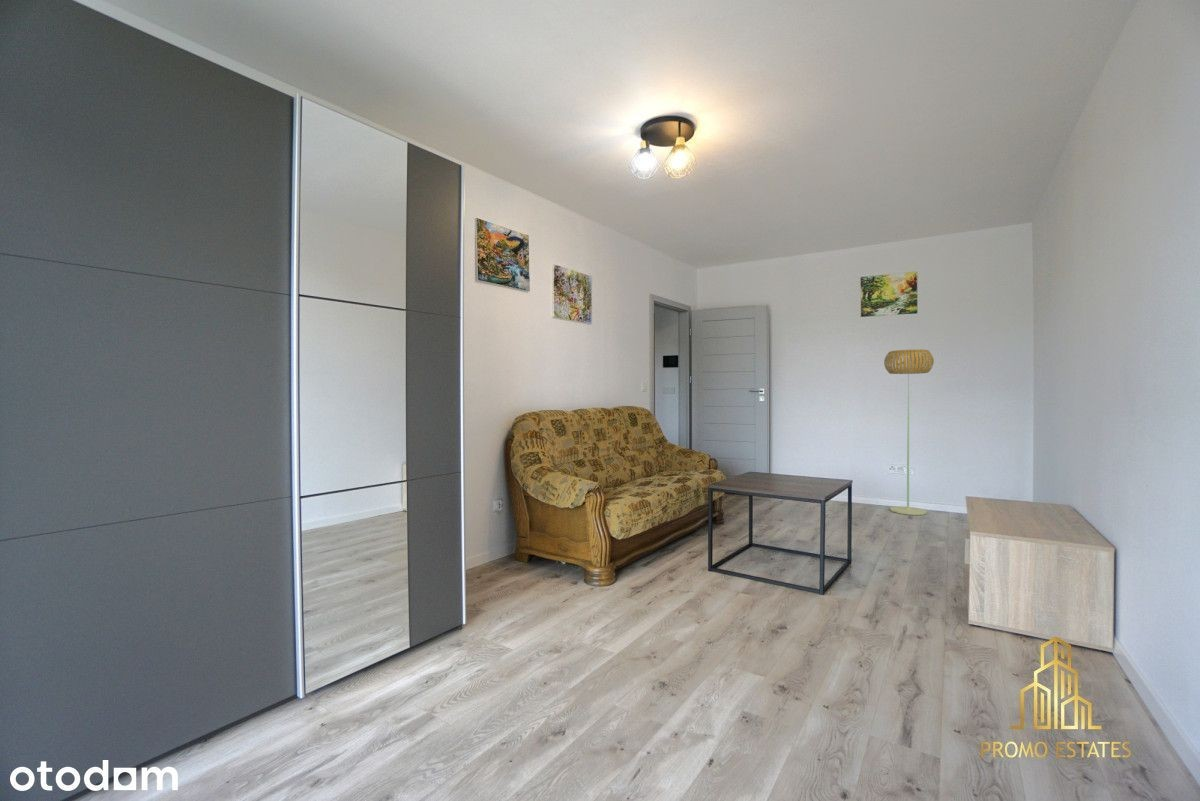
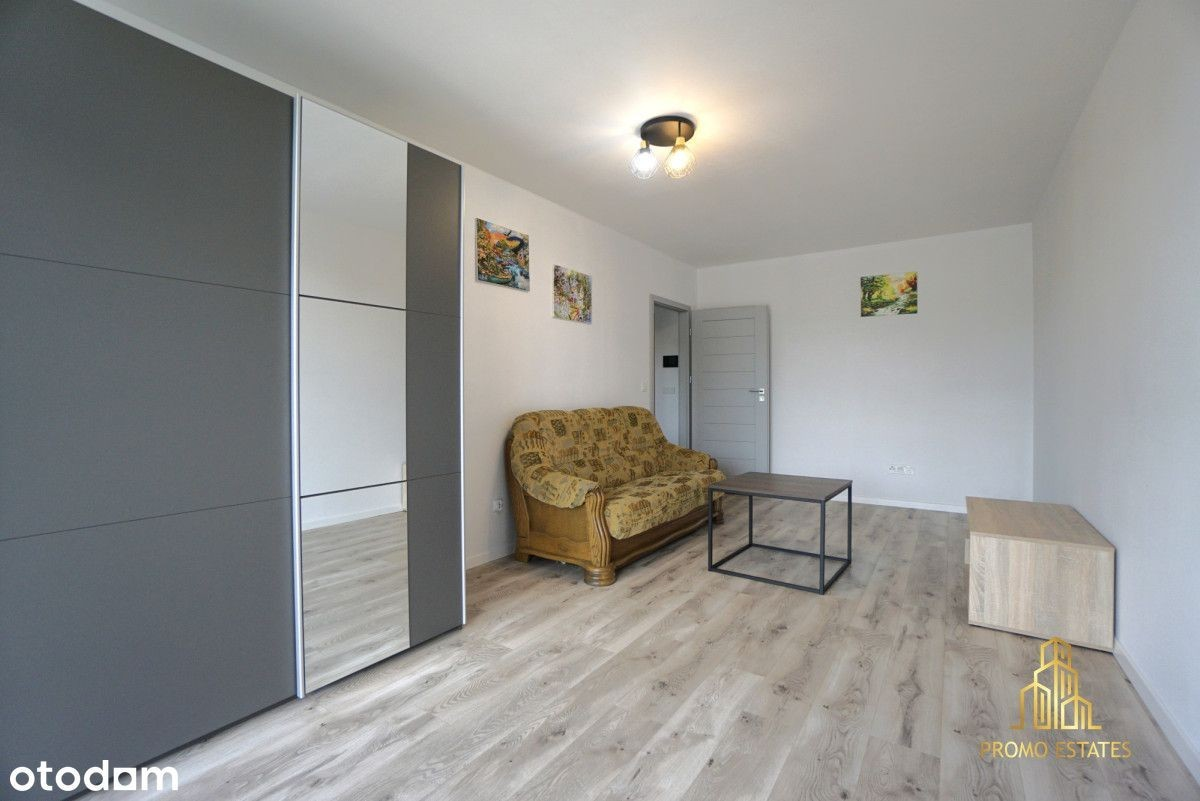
- floor lamp [883,348,935,516]
